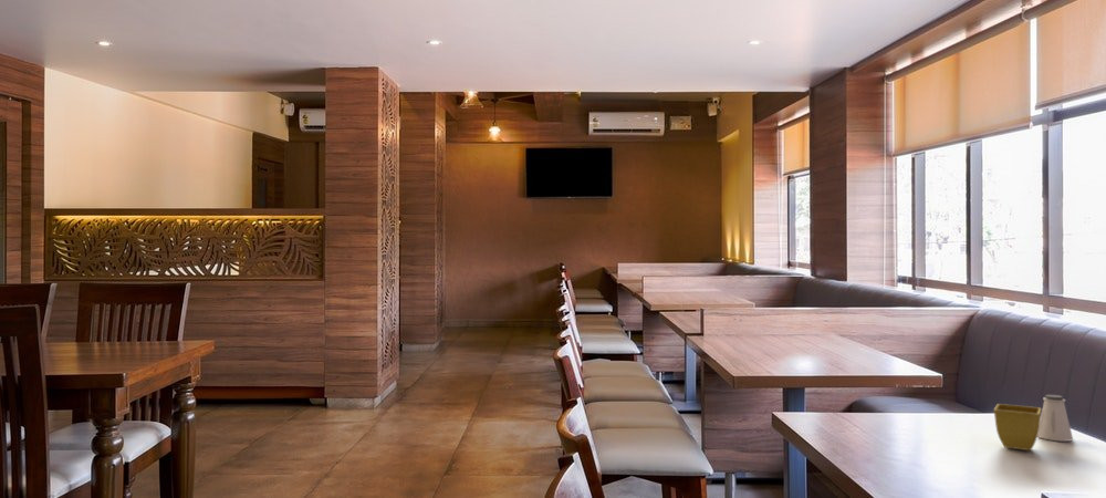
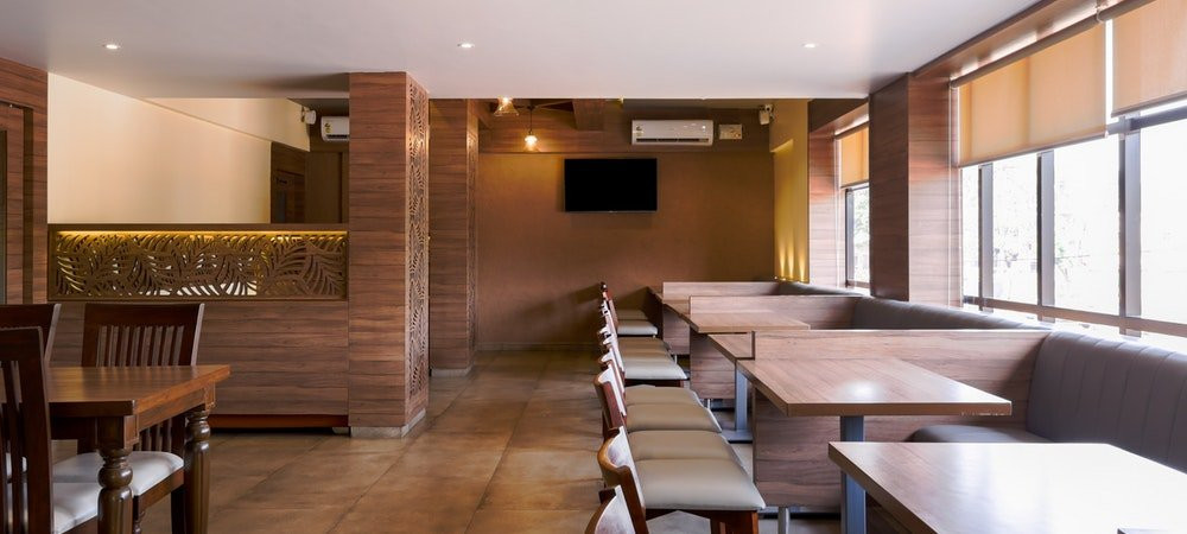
- flower pot [993,403,1042,452]
- saltshaker [1037,394,1074,443]
